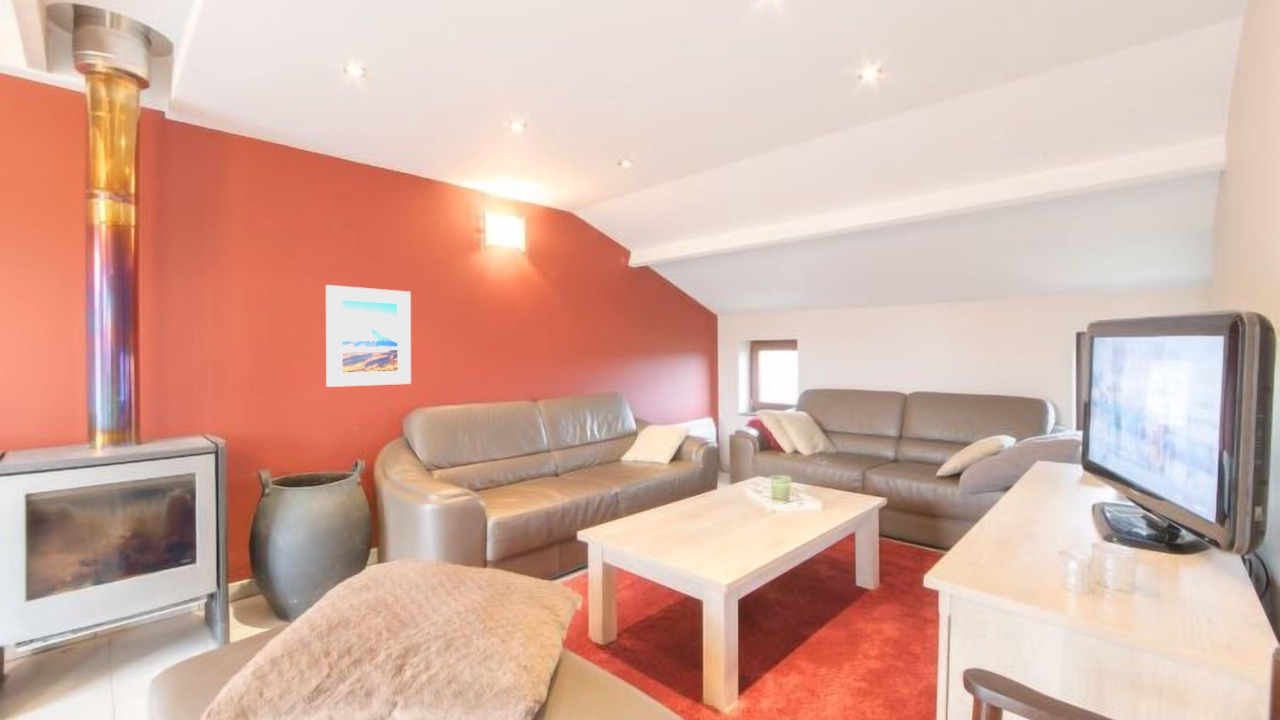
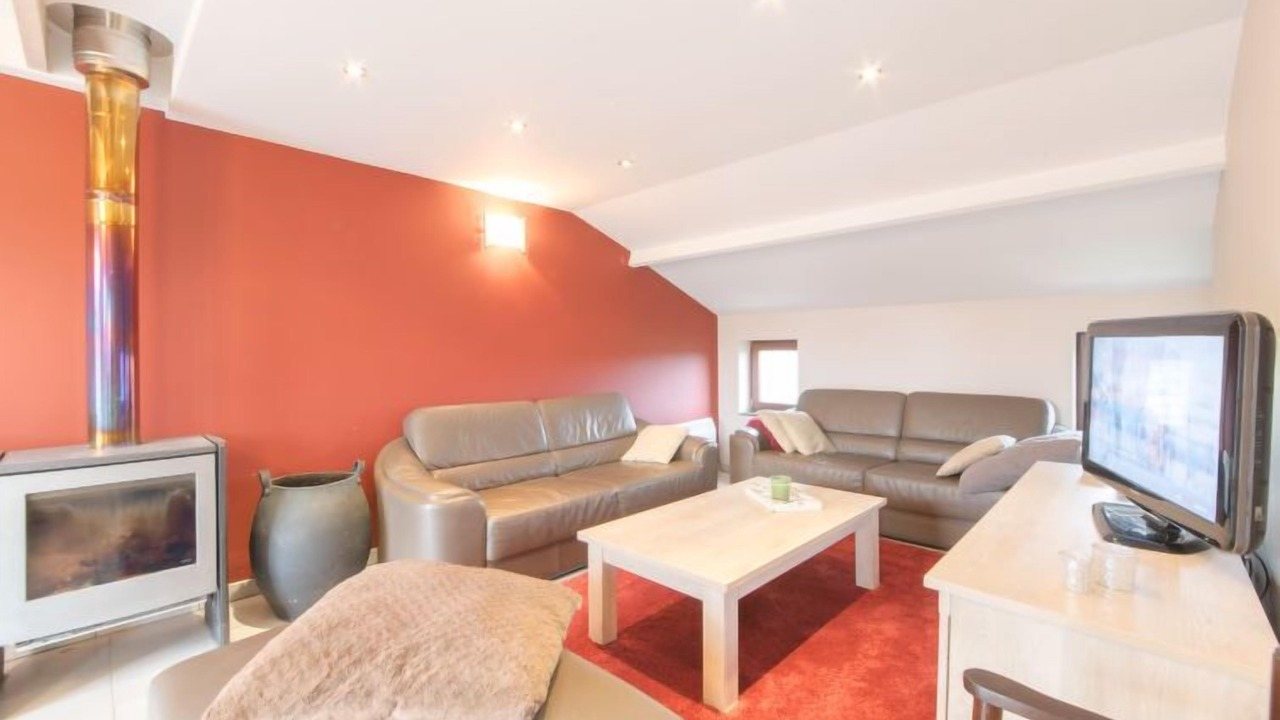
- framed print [325,284,412,388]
